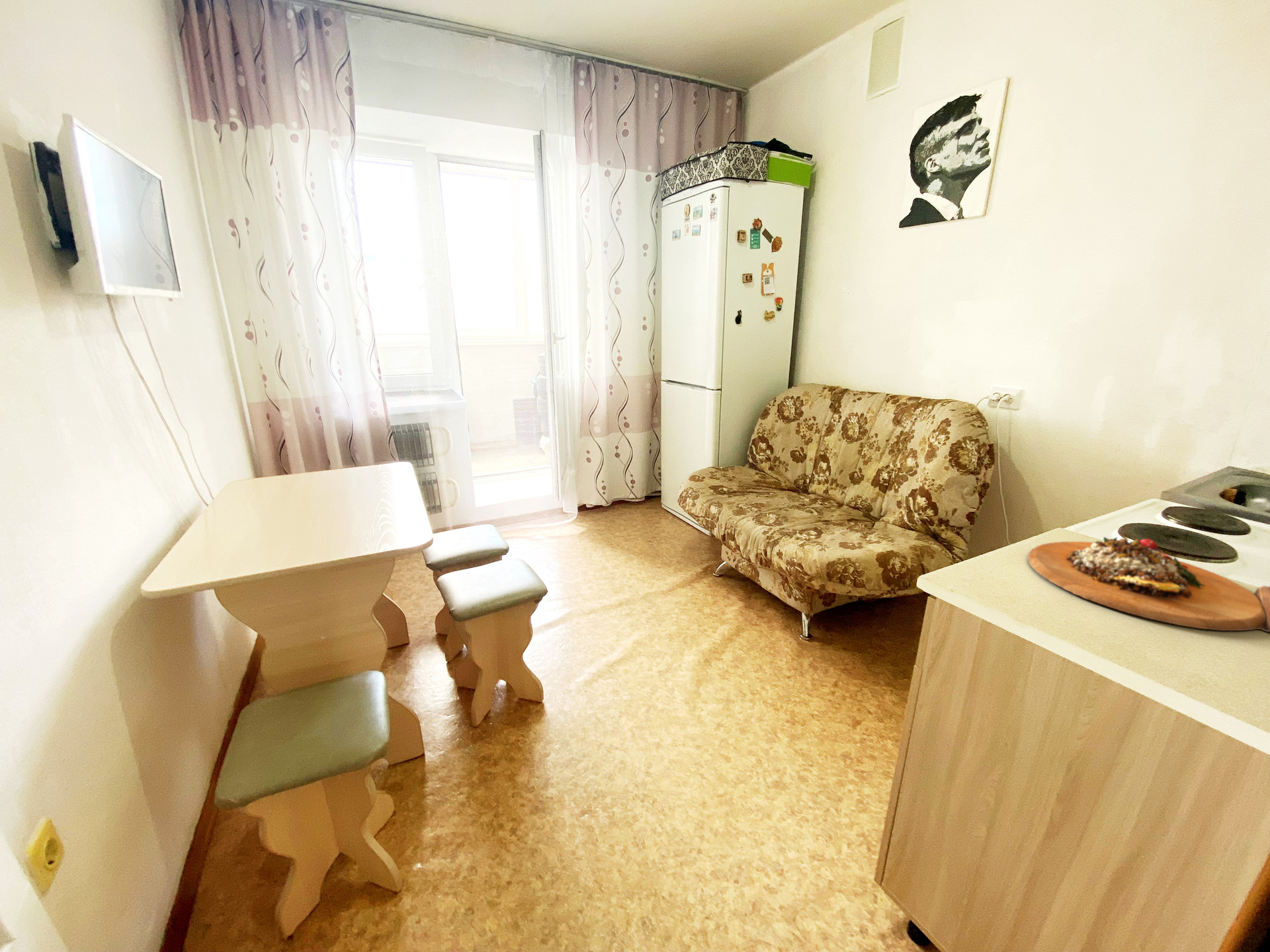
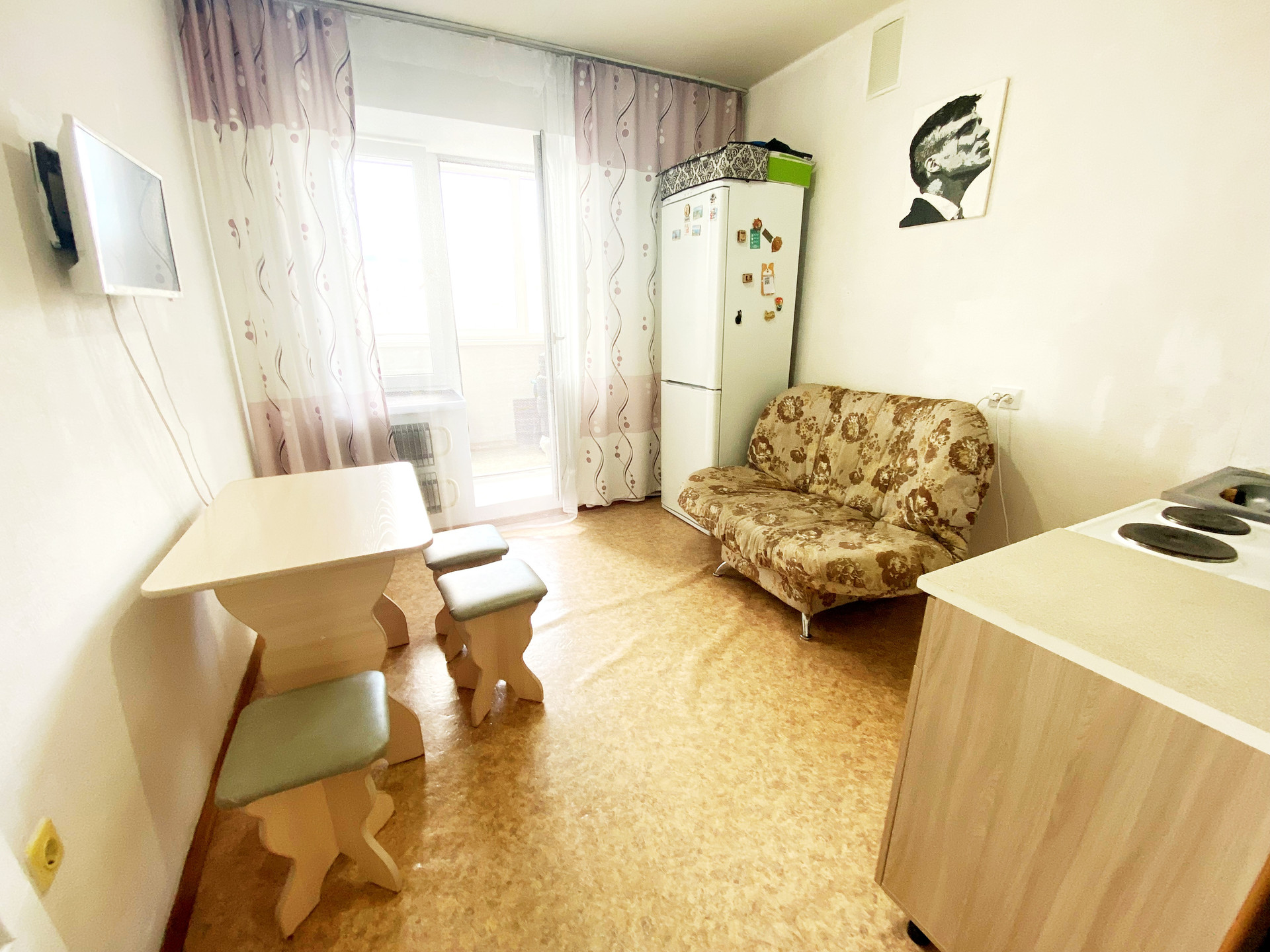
- cutting board [1027,536,1270,633]
